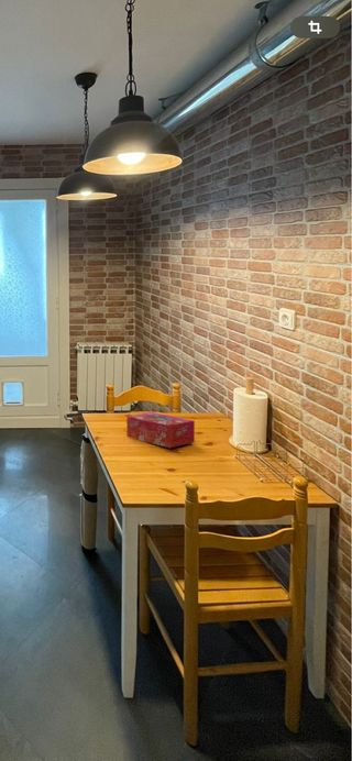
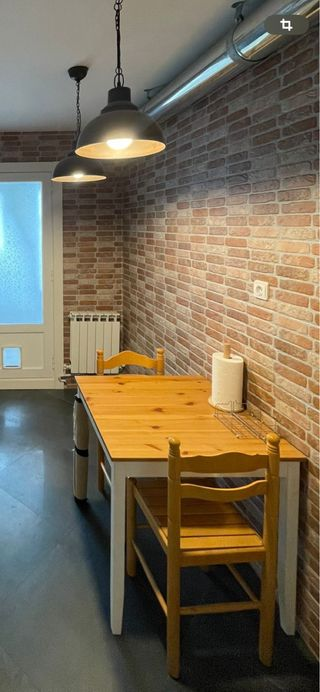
- tissue box [125,411,196,449]
